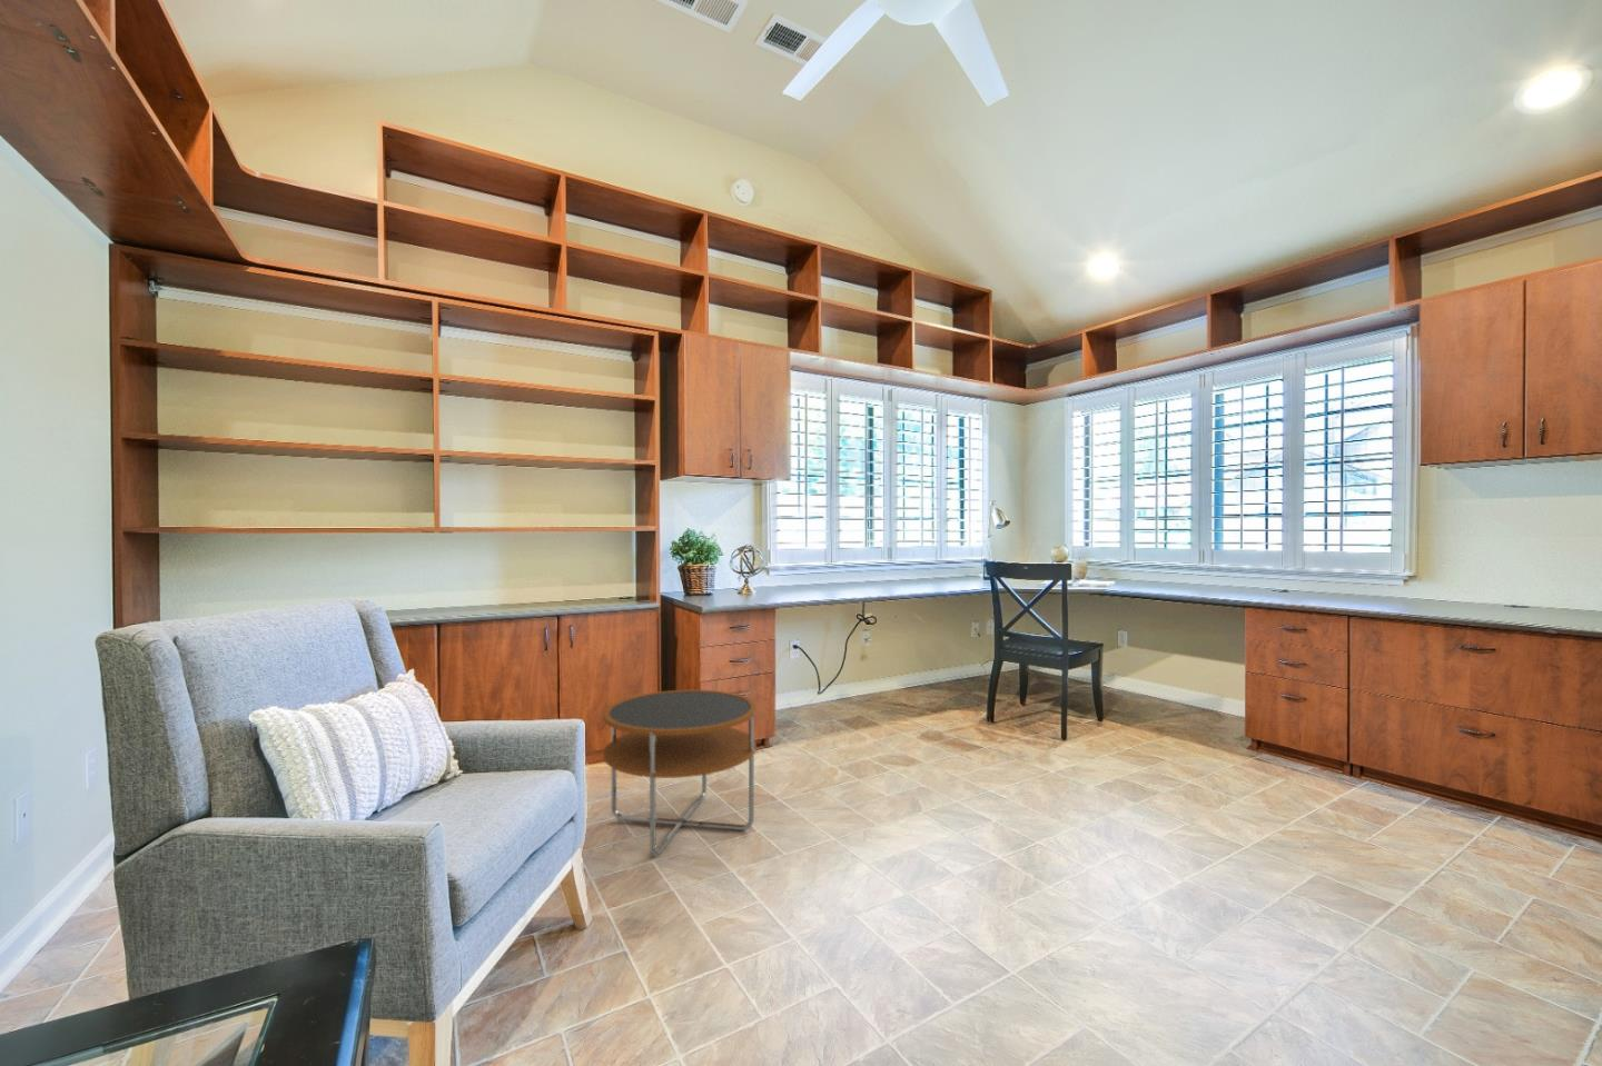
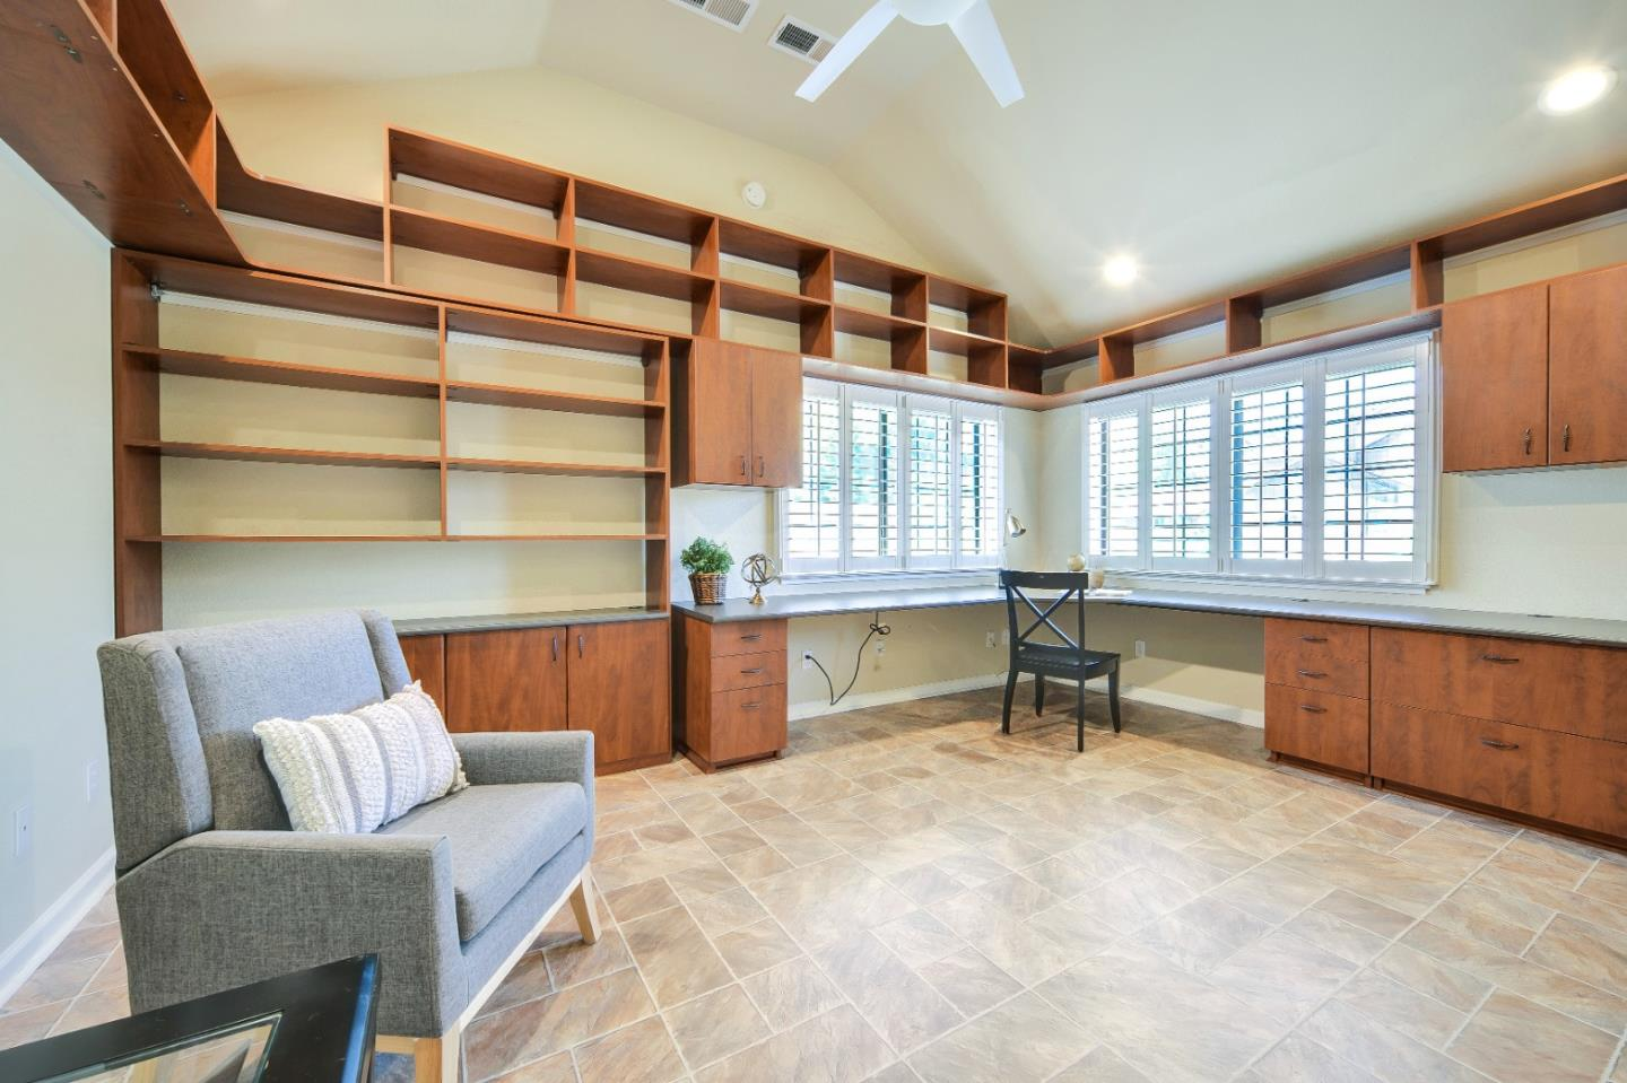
- side table [602,689,758,858]
